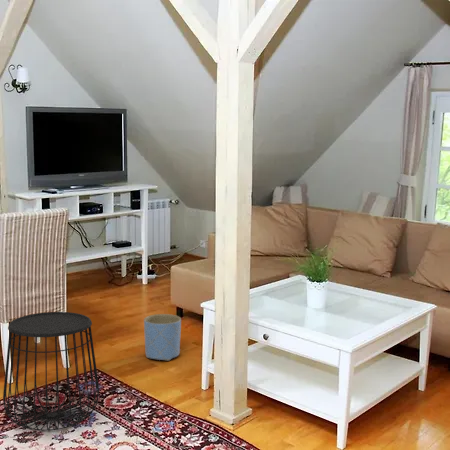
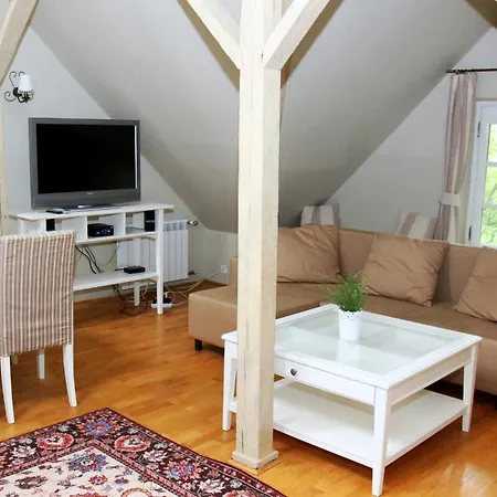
- side table [2,311,100,432]
- planter [143,313,182,362]
